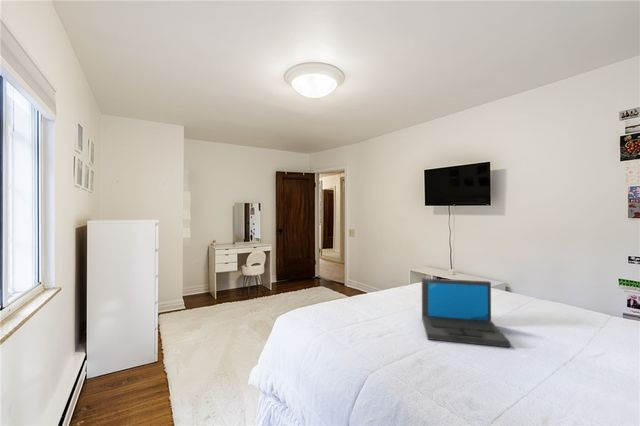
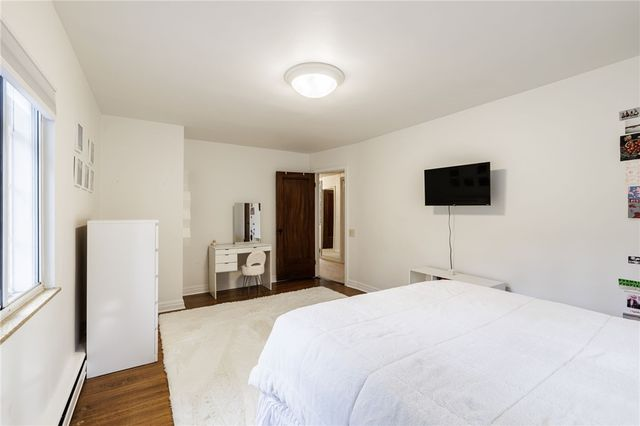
- laptop [421,277,511,348]
